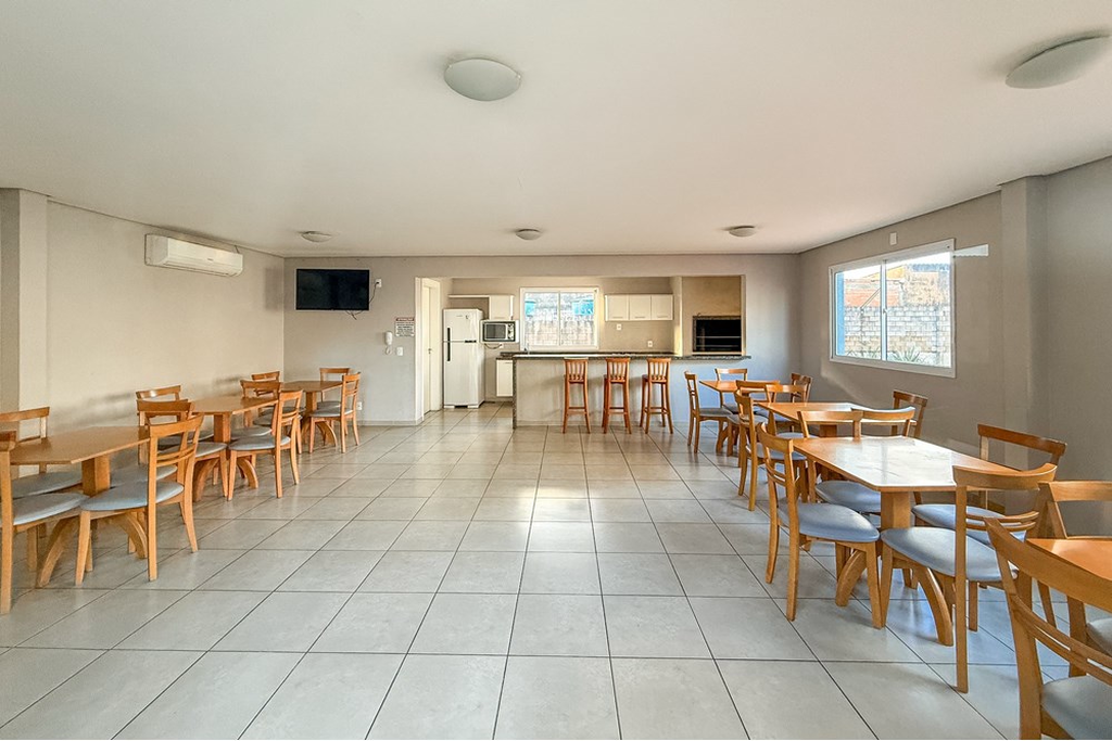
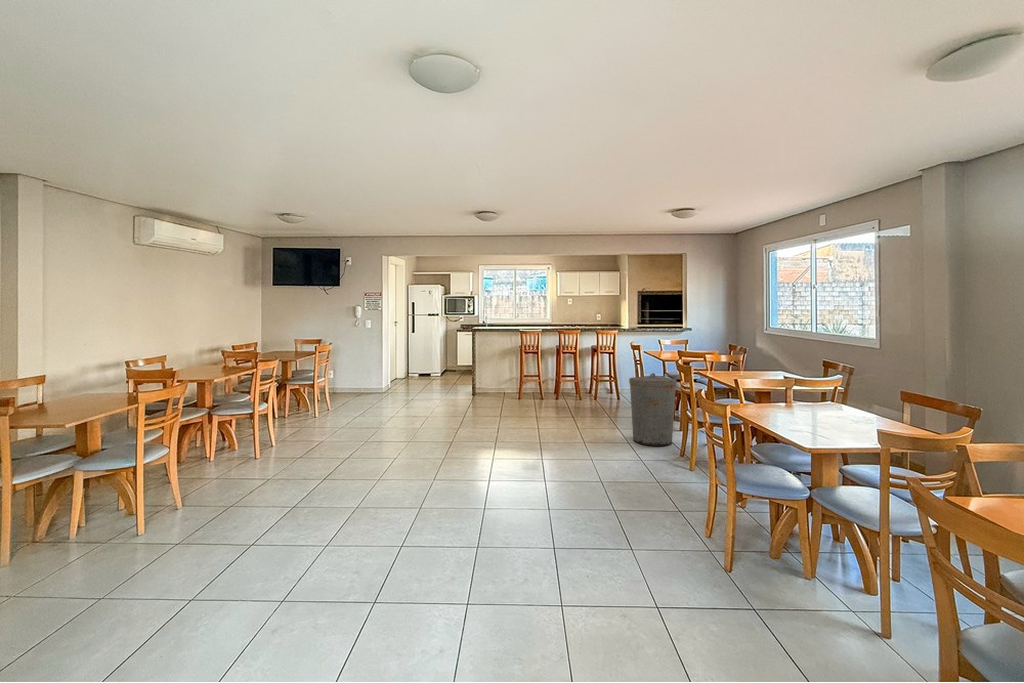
+ trash can [628,372,678,447]
